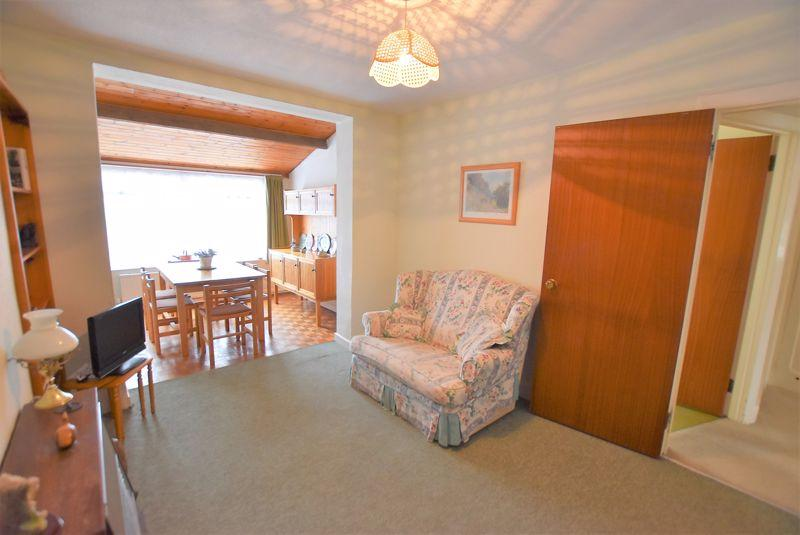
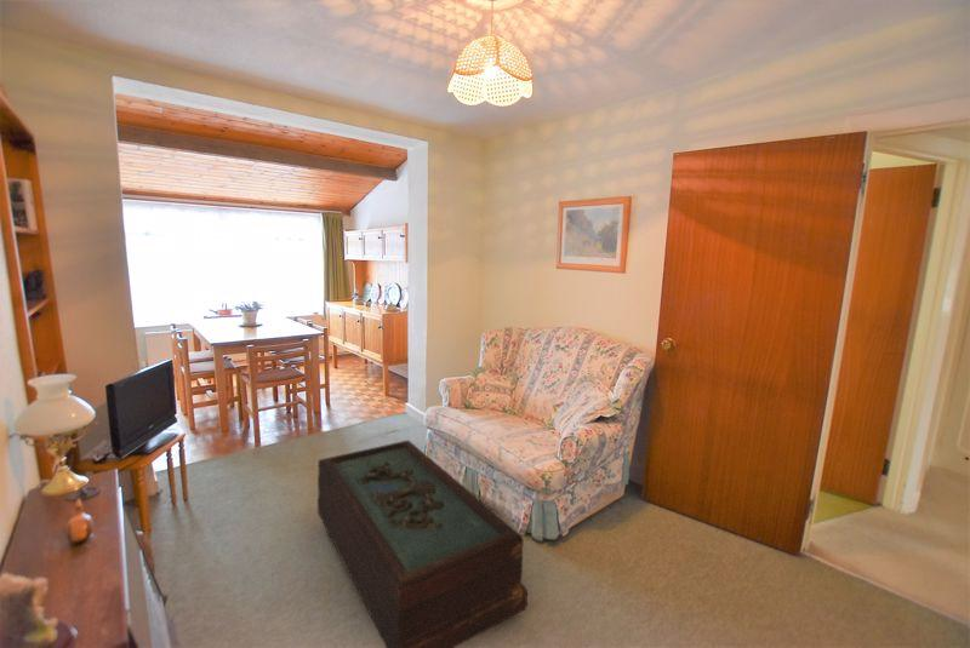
+ coffee table [316,440,529,648]
